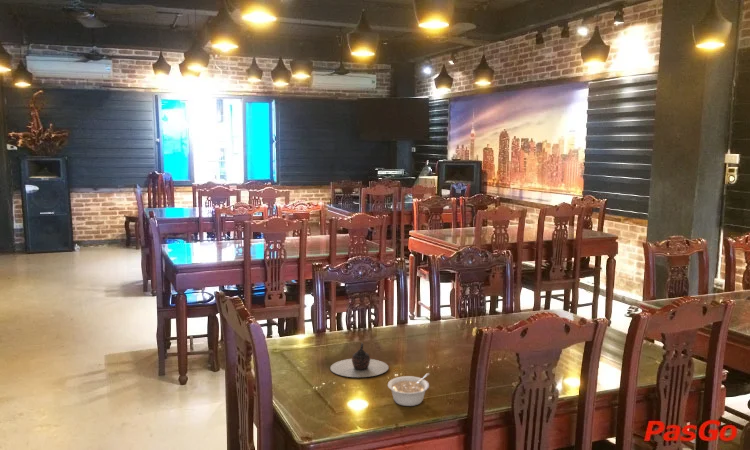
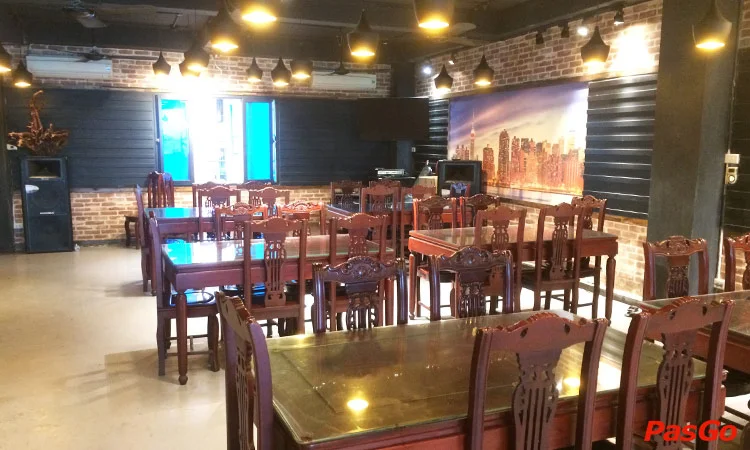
- legume [387,372,431,407]
- teapot [329,342,390,378]
